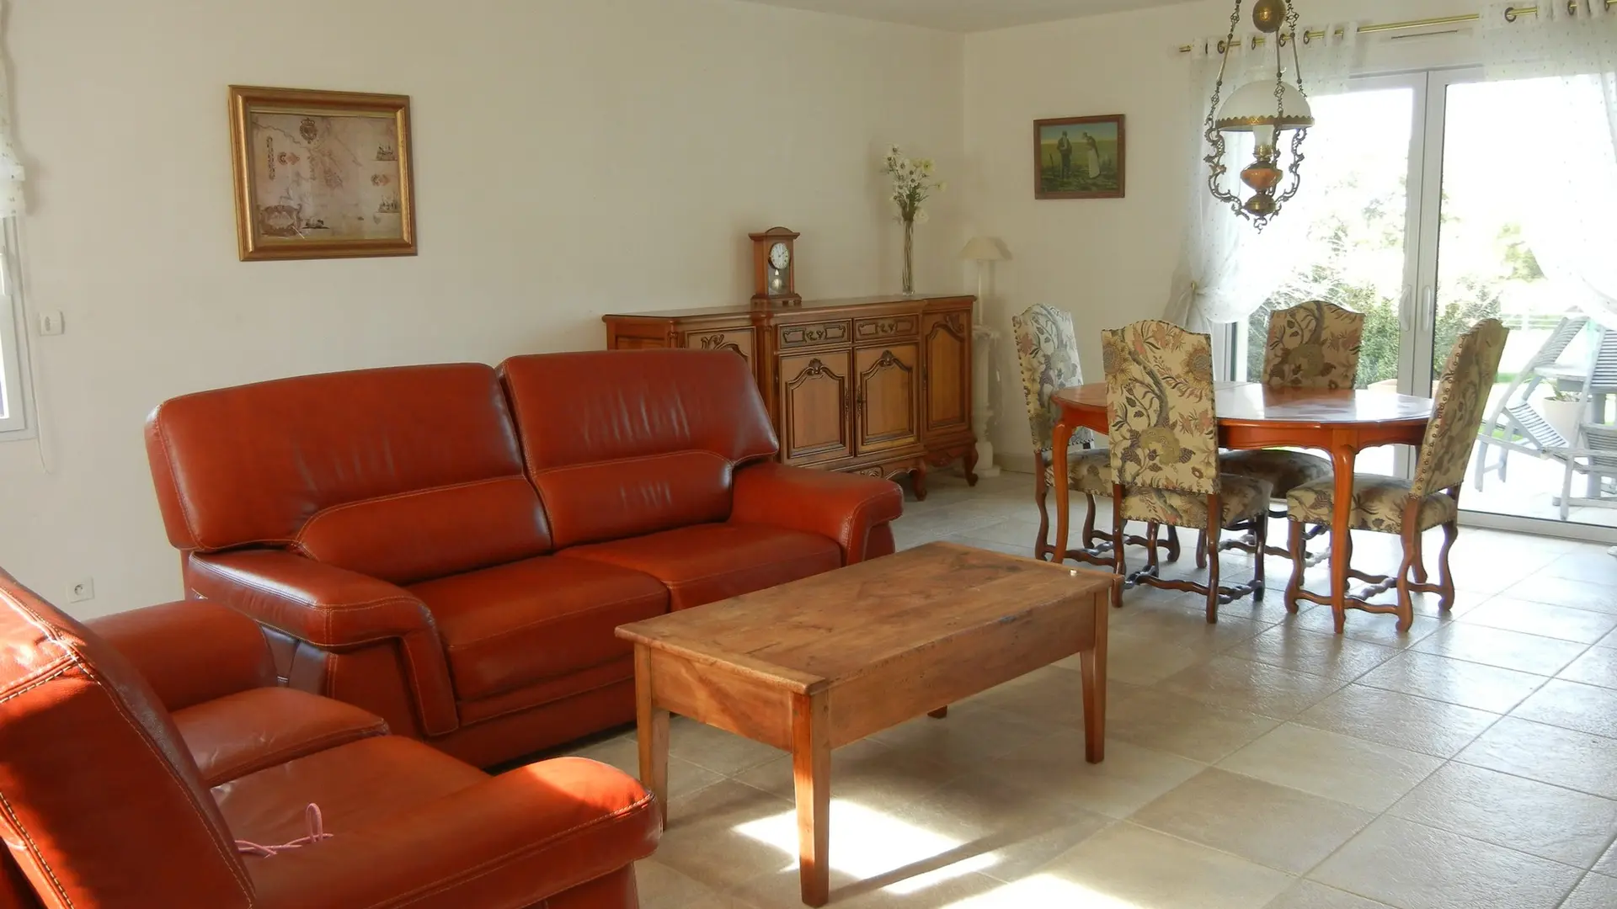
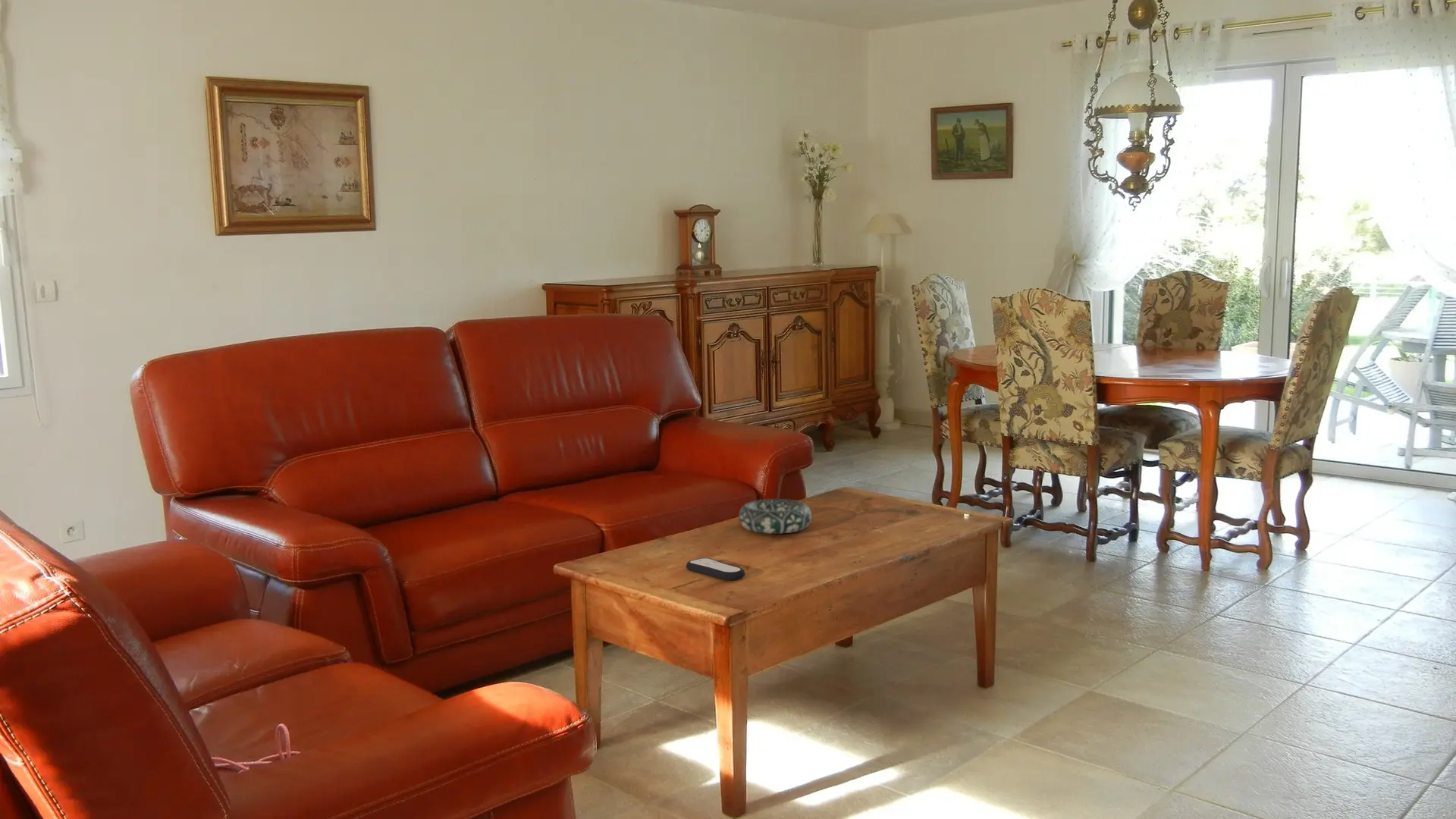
+ remote control [686,557,745,581]
+ decorative bowl [738,498,813,535]
